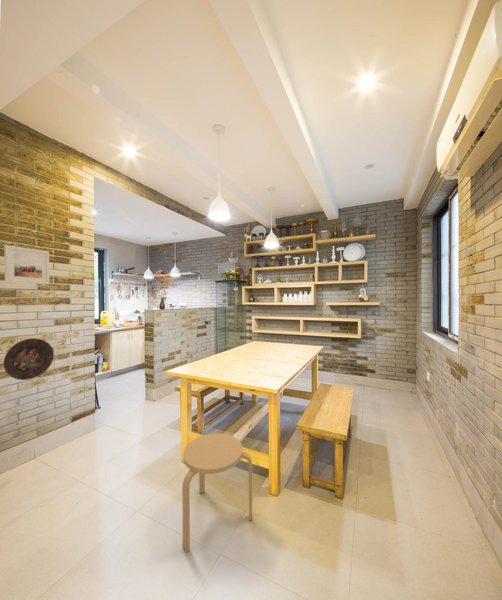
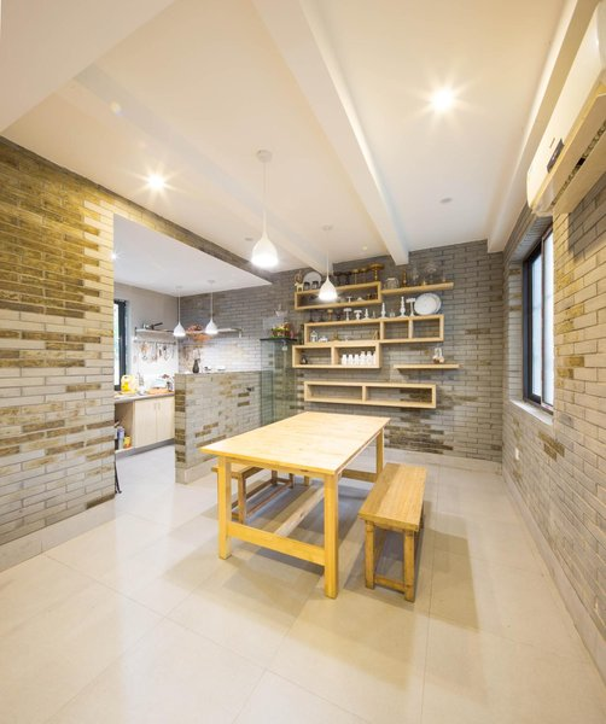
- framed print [3,244,50,285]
- decorative plate [3,337,55,381]
- stool [181,433,253,553]
